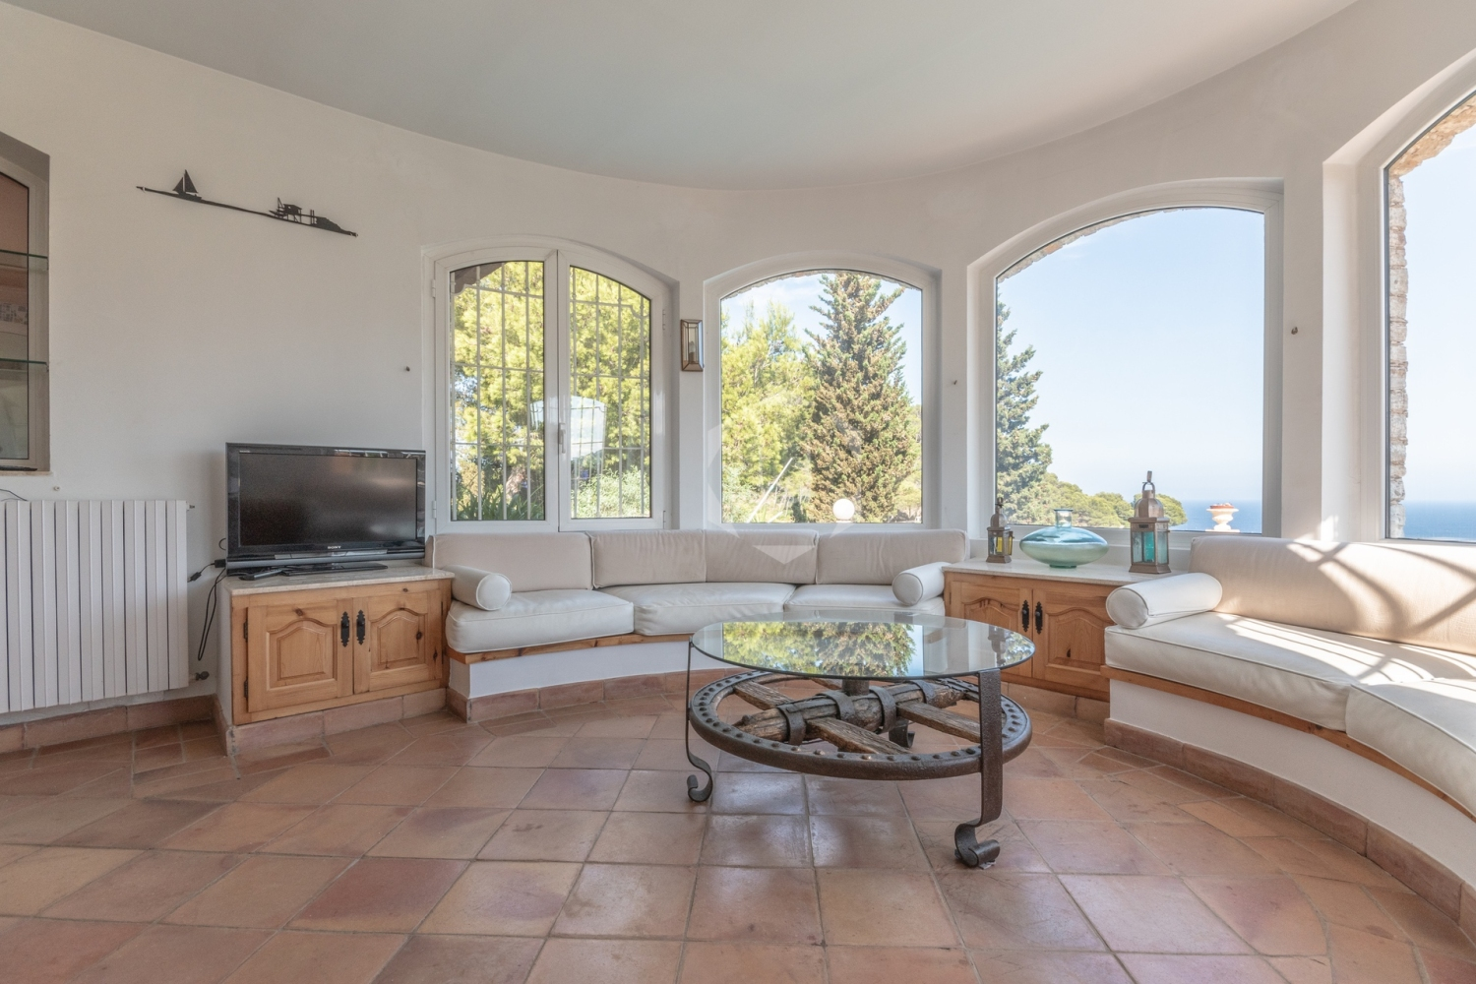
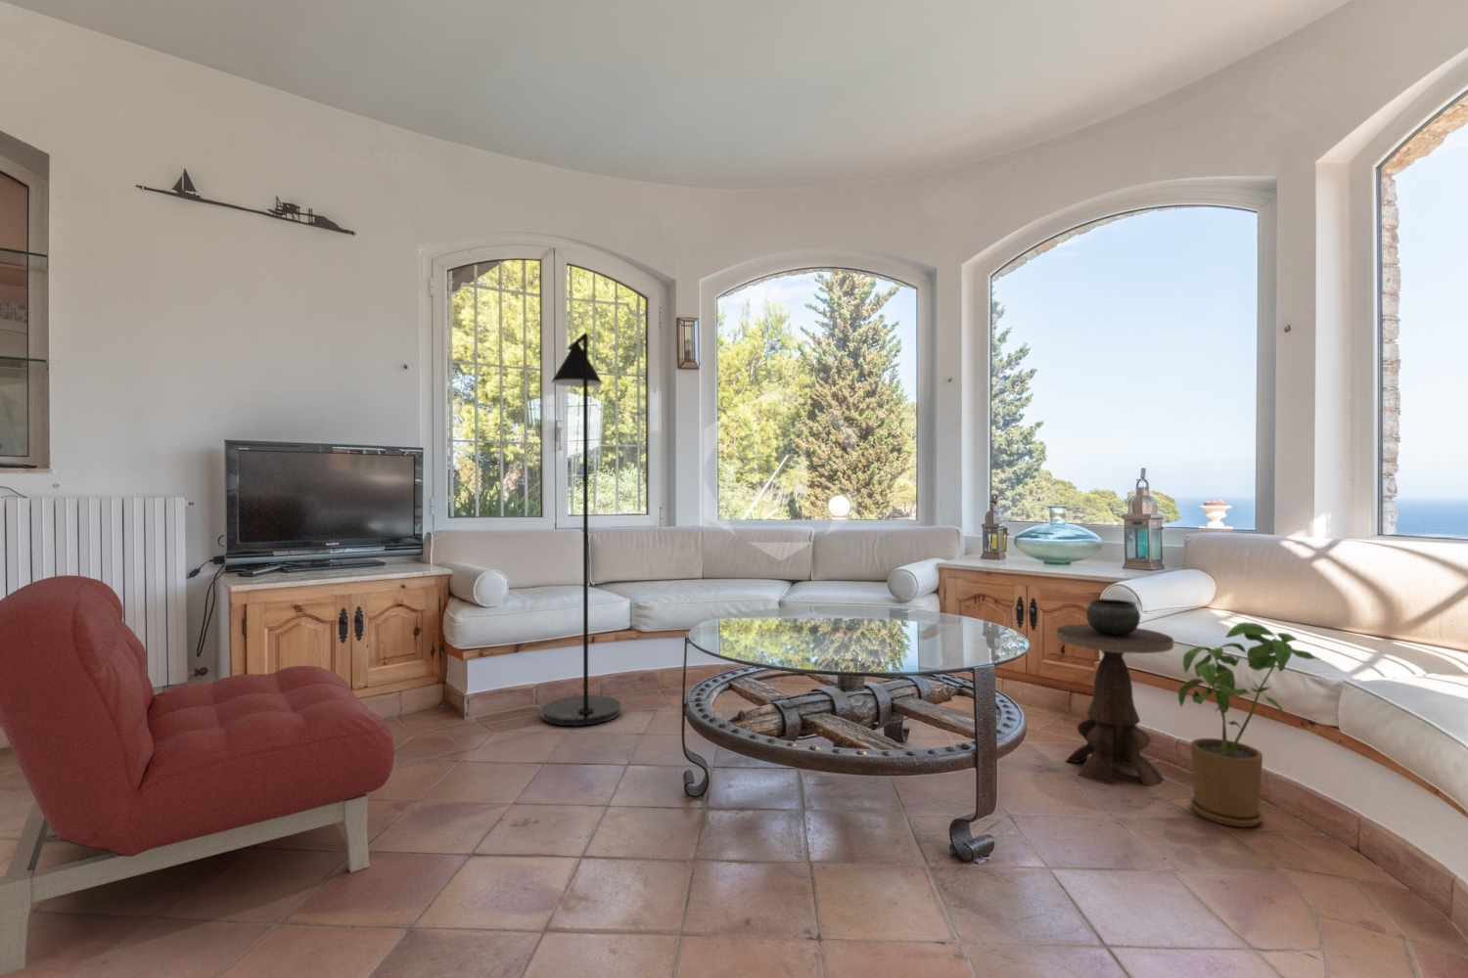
+ side table [1056,597,1174,787]
+ armchair [0,574,395,976]
+ floor lamp [541,332,623,727]
+ house plant [1177,621,1322,828]
